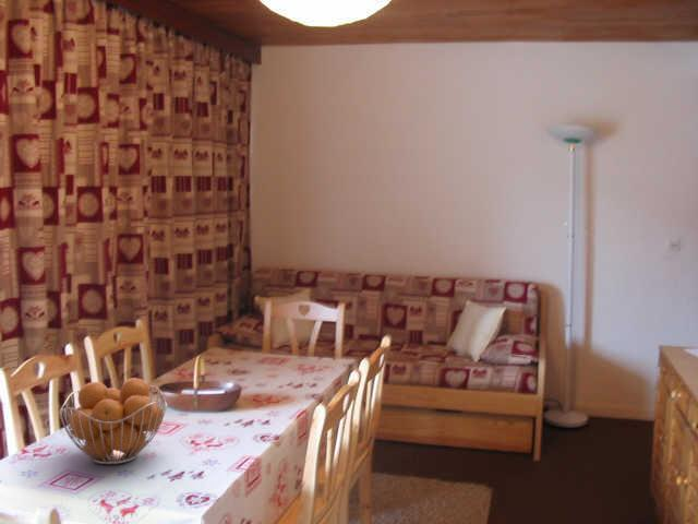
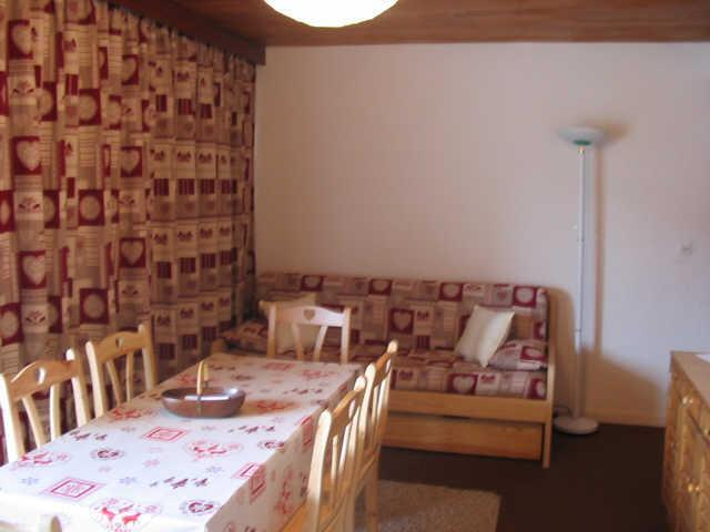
- fruit basket [58,377,168,465]
